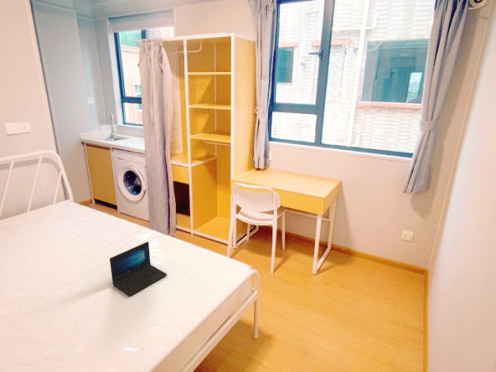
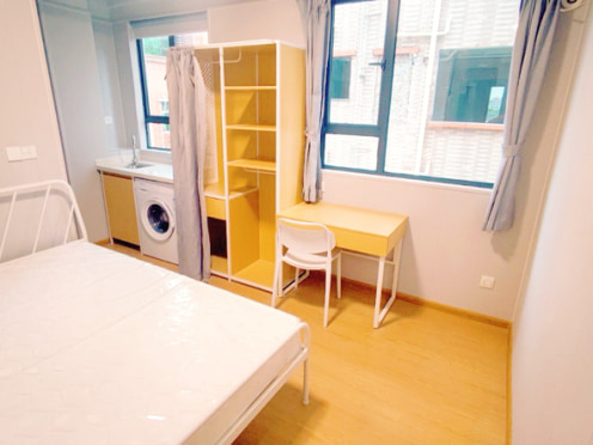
- laptop [109,241,168,297]
